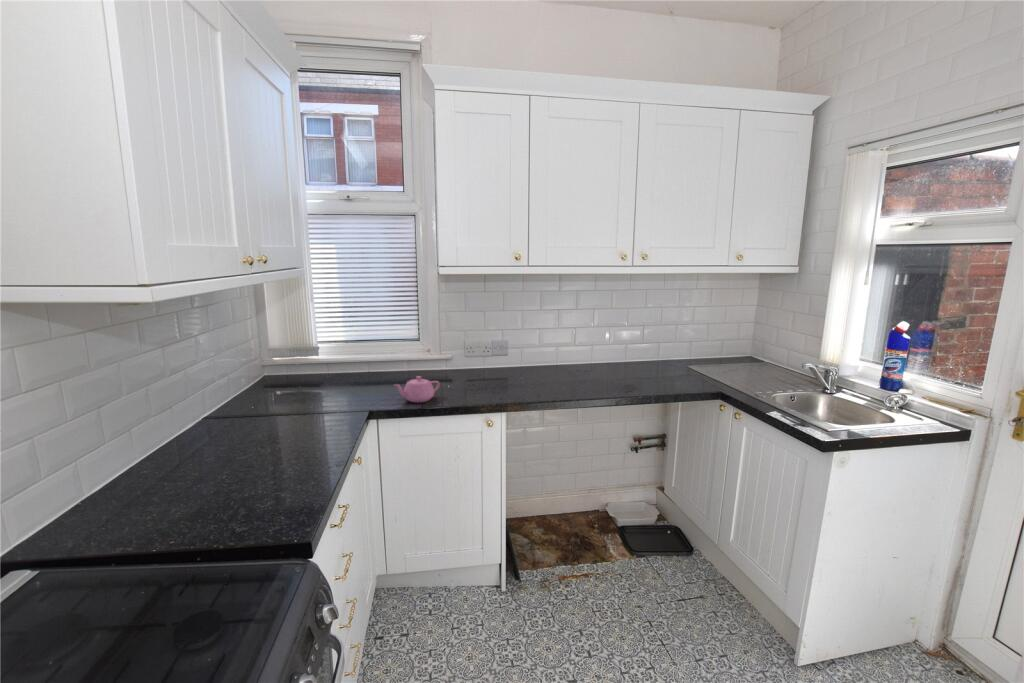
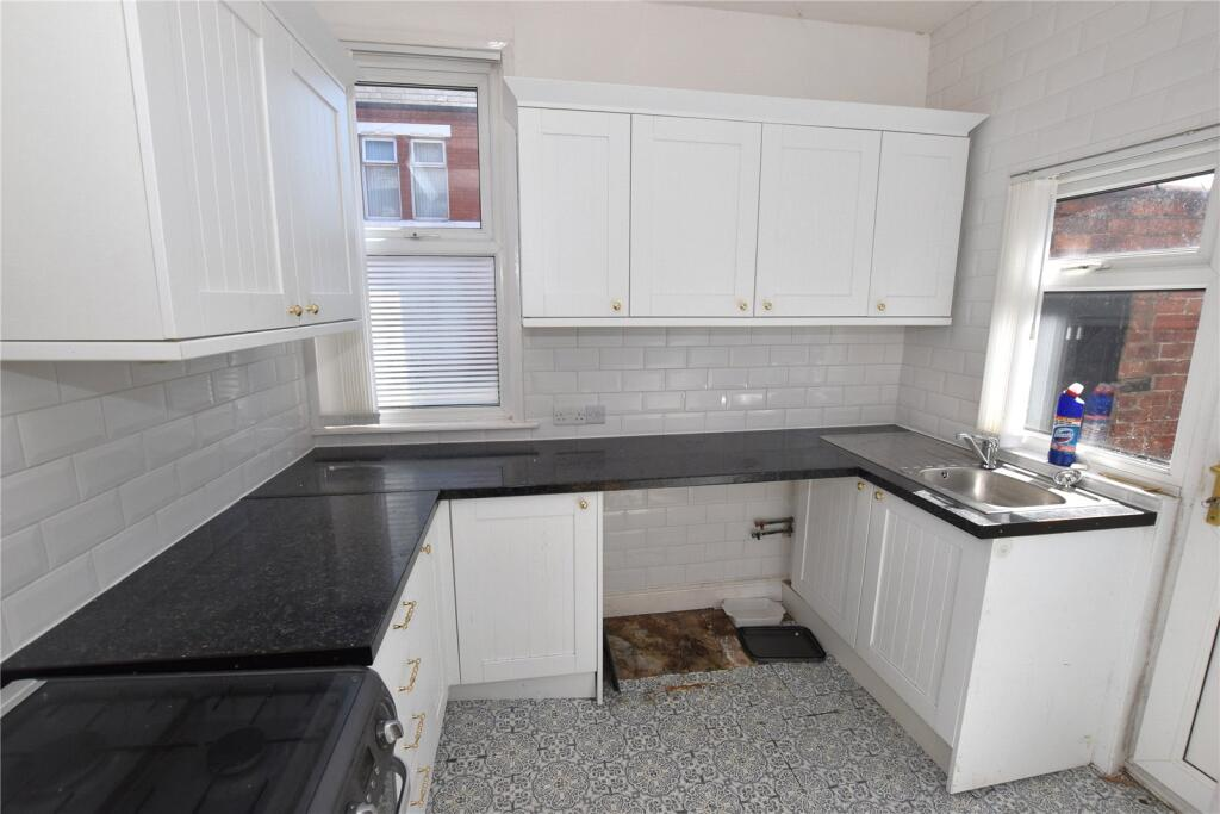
- teapot [394,375,441,403]
